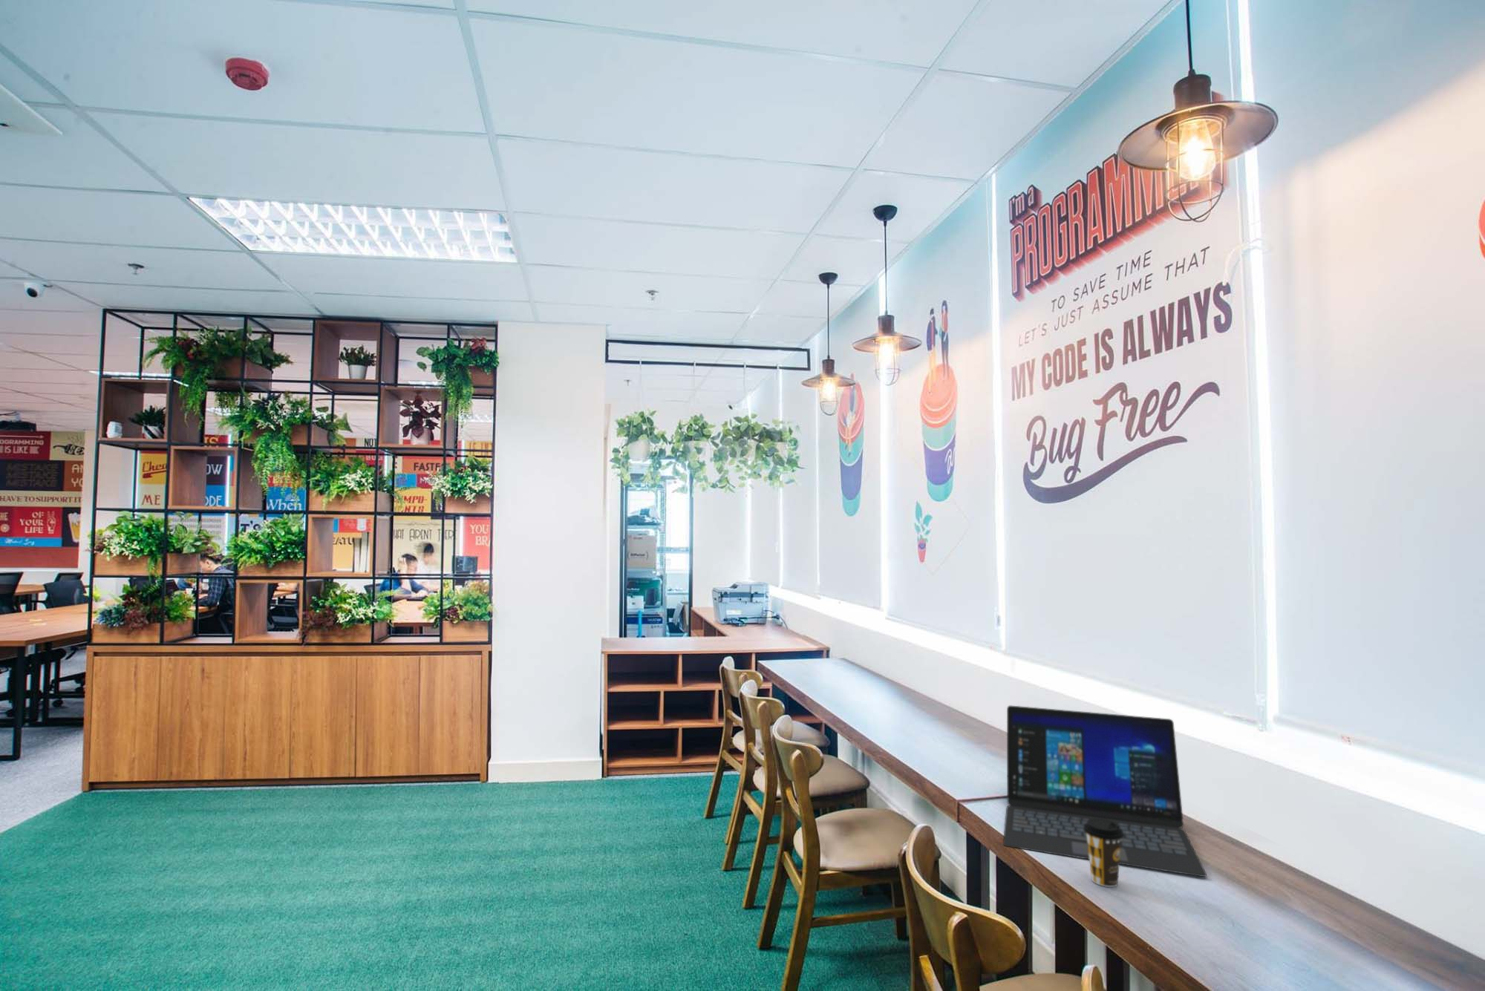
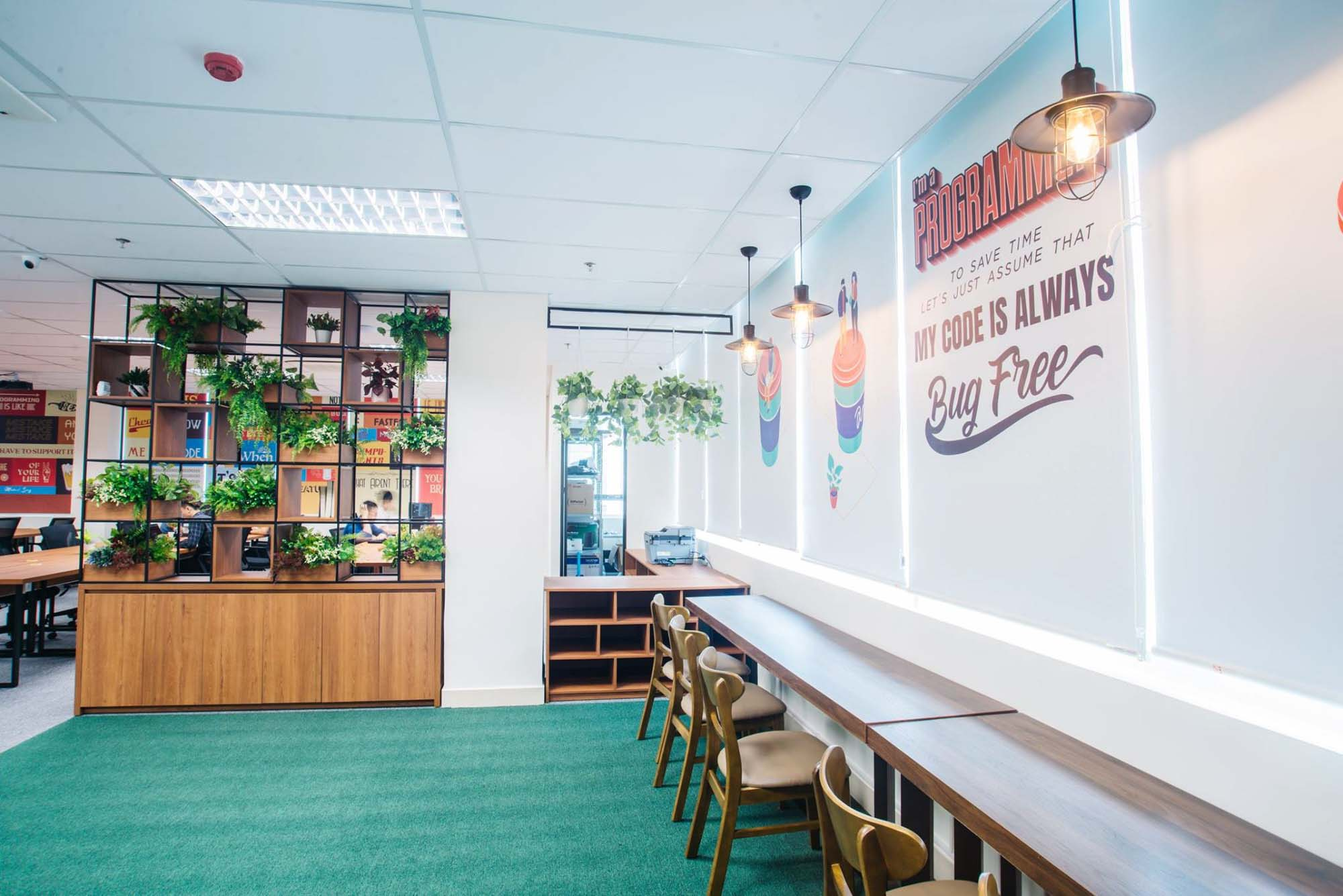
- laptop [1003,705,1207,877]
- coffee cup [1084,818,1123,888]
